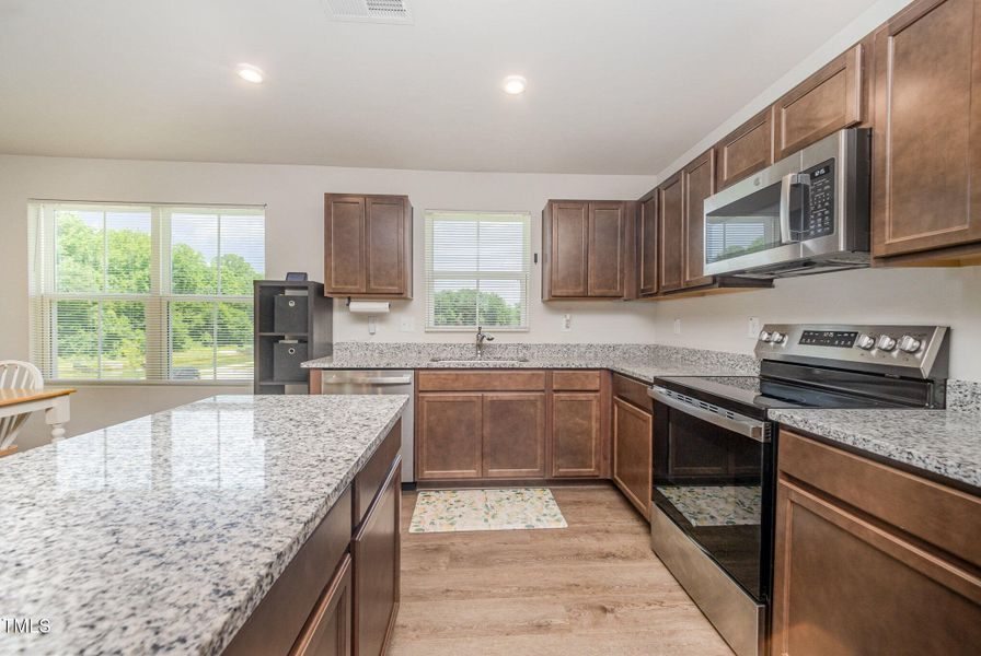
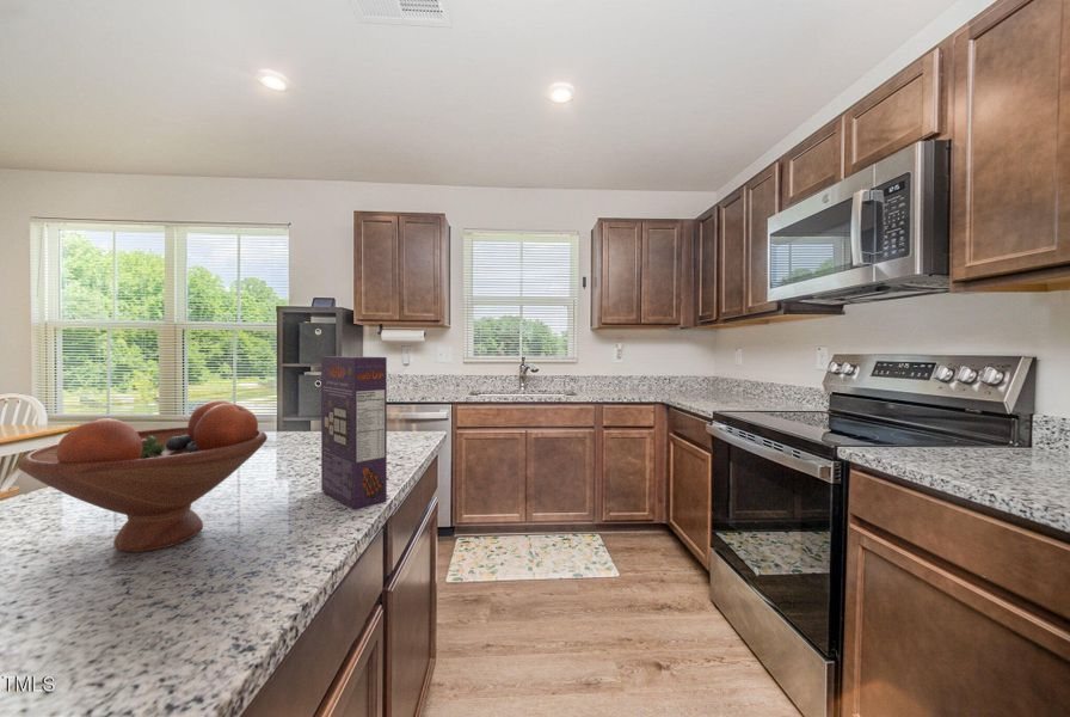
+ cereal box [320,355,388,511]
+ fruit bowl [16,399,269,553]
